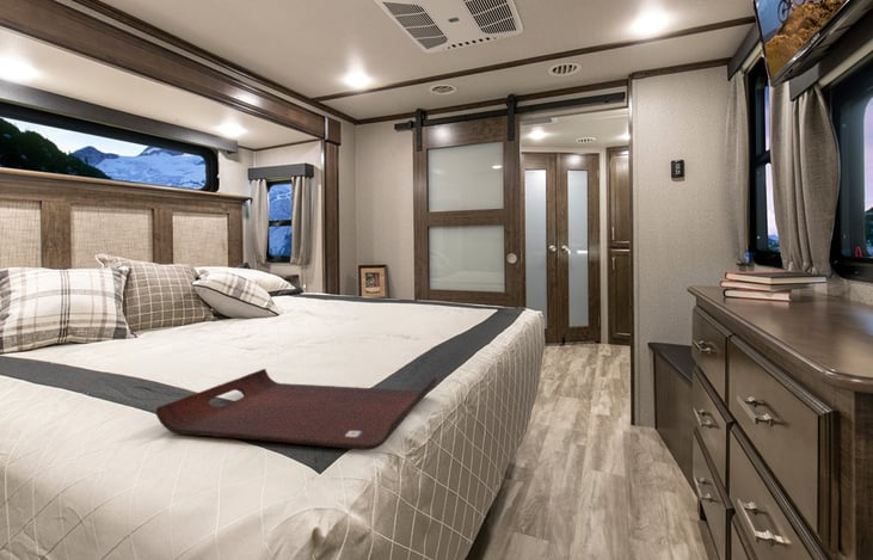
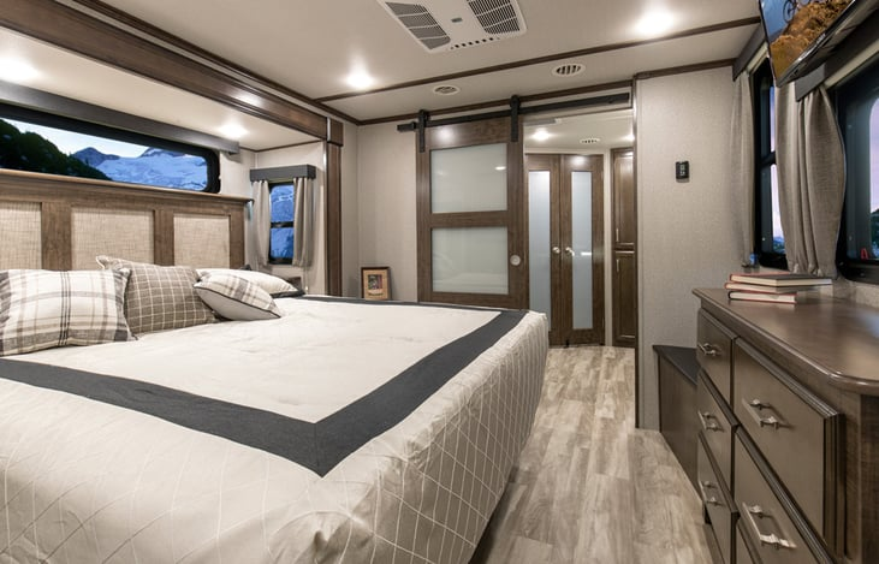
- serving tray [154,368,438,451]
